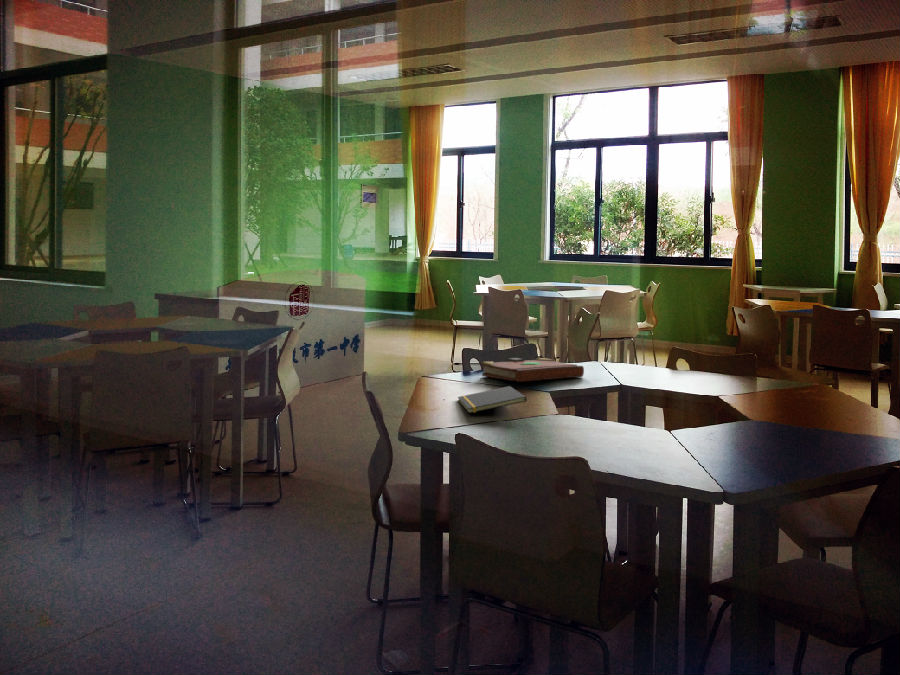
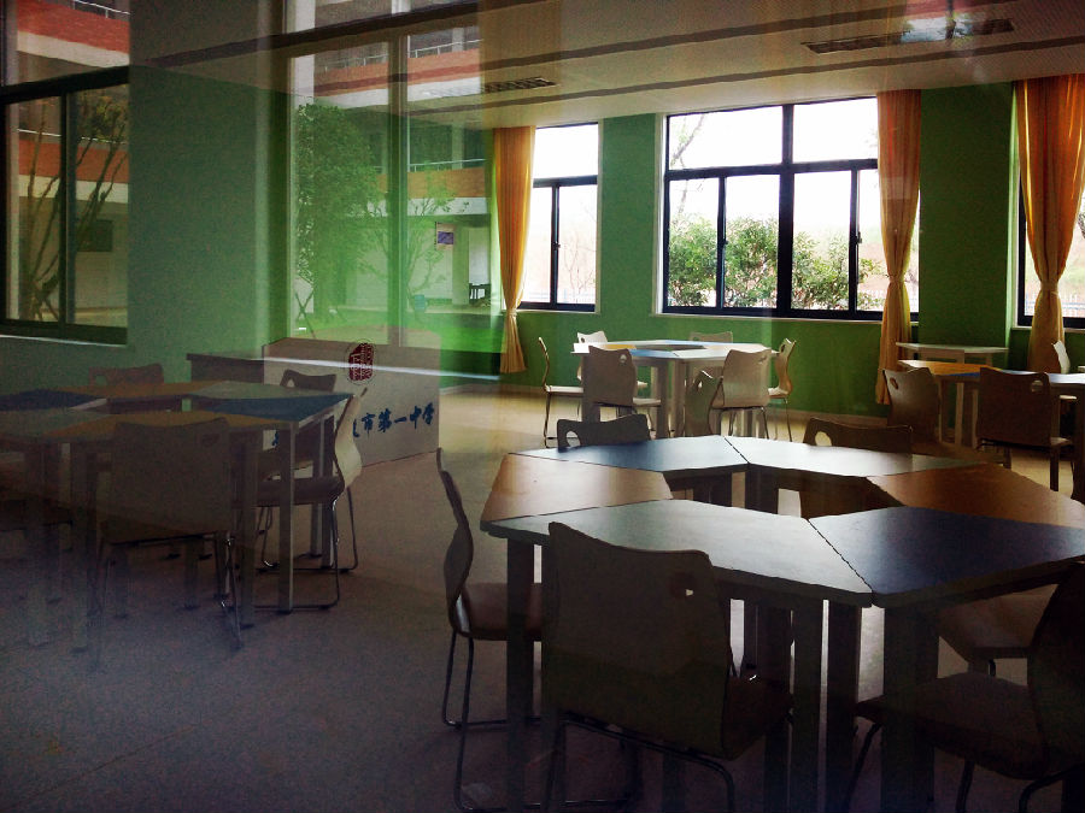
- book [480,357,585,383]
- notepad [457,385,528,414]
